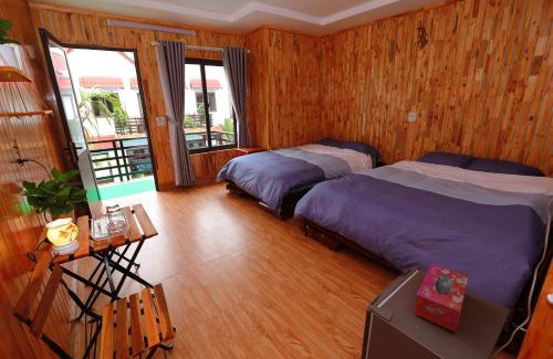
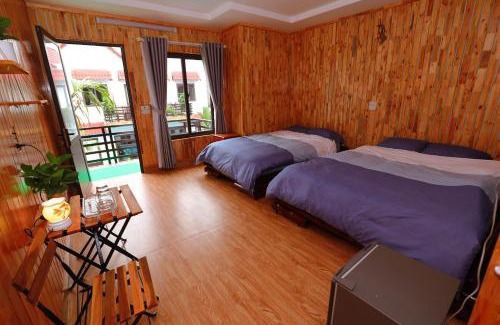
- tissue box [414,263,469,334]
